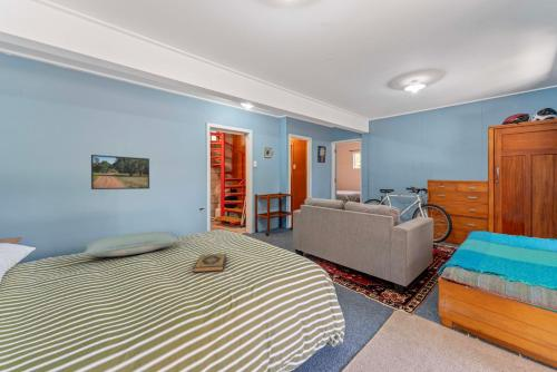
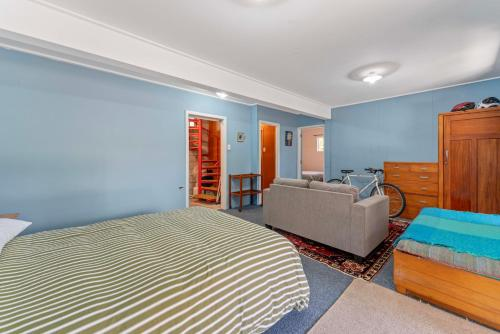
- pillow [80,231,180,257]
- hardback book [192,253,227,273]
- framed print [90,154,150,190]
